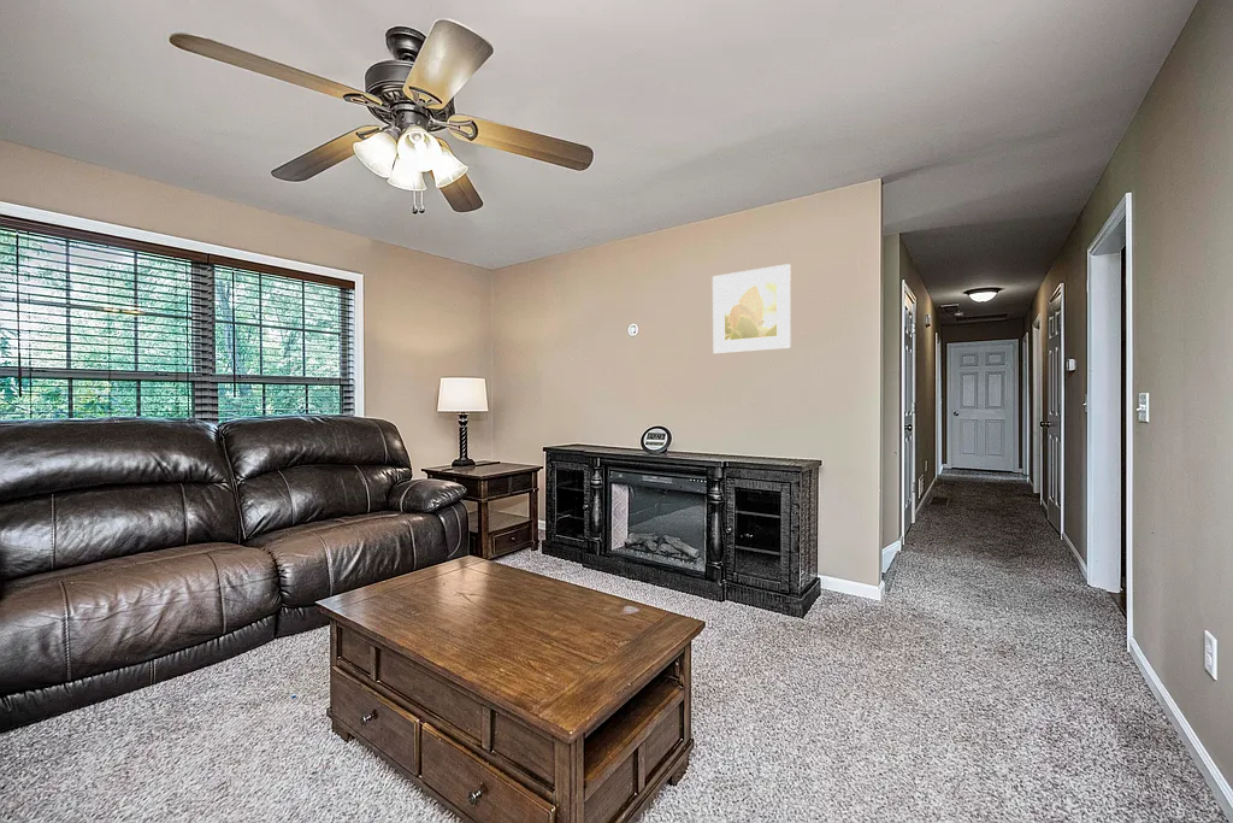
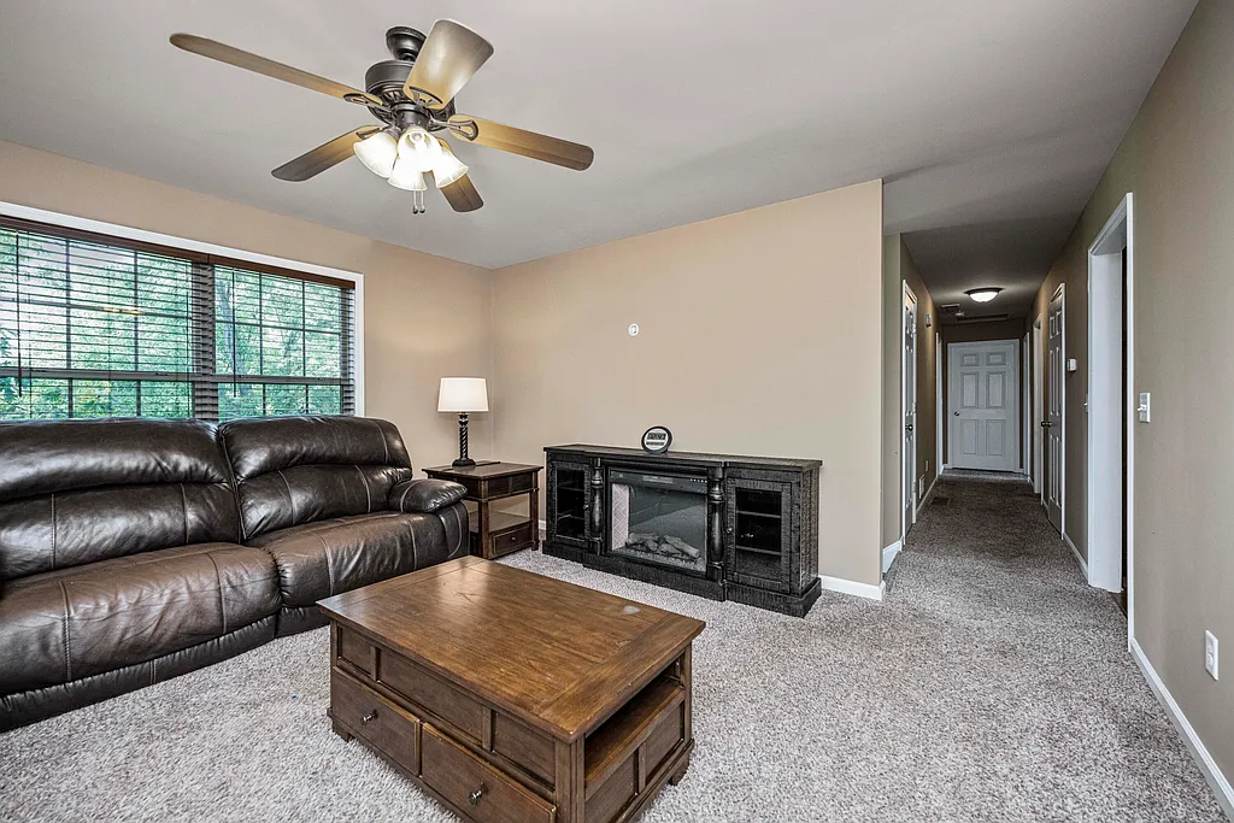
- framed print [712,263,792,355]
